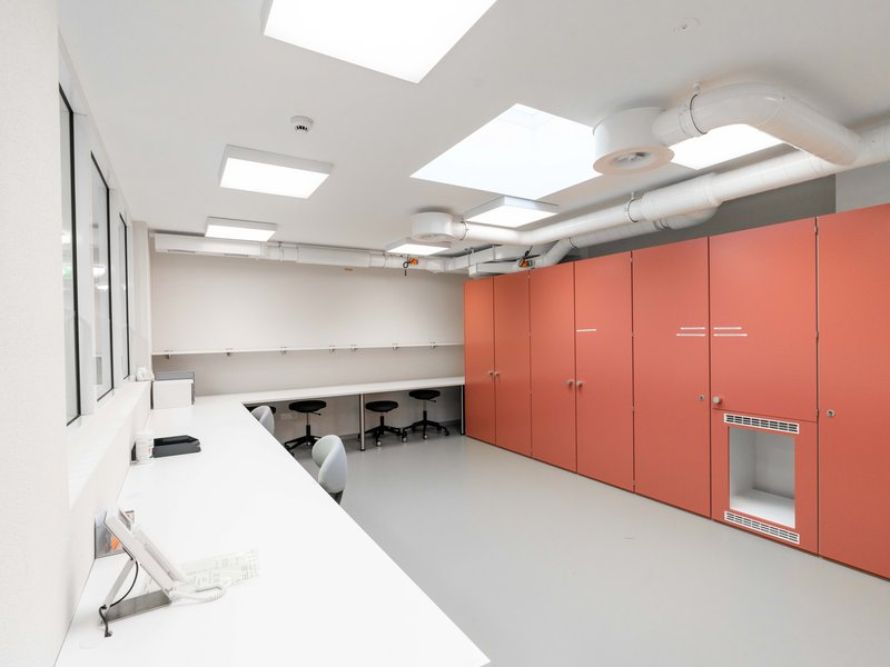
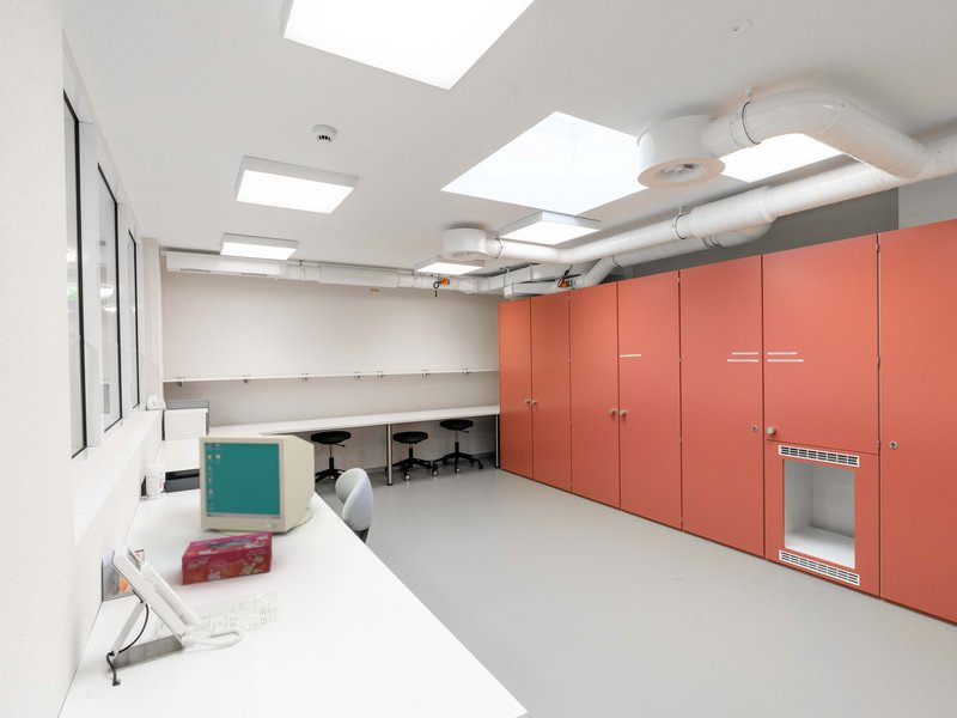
+ computer monitor [197,433,316,536]
+ tissue box [181,531,274,586]
